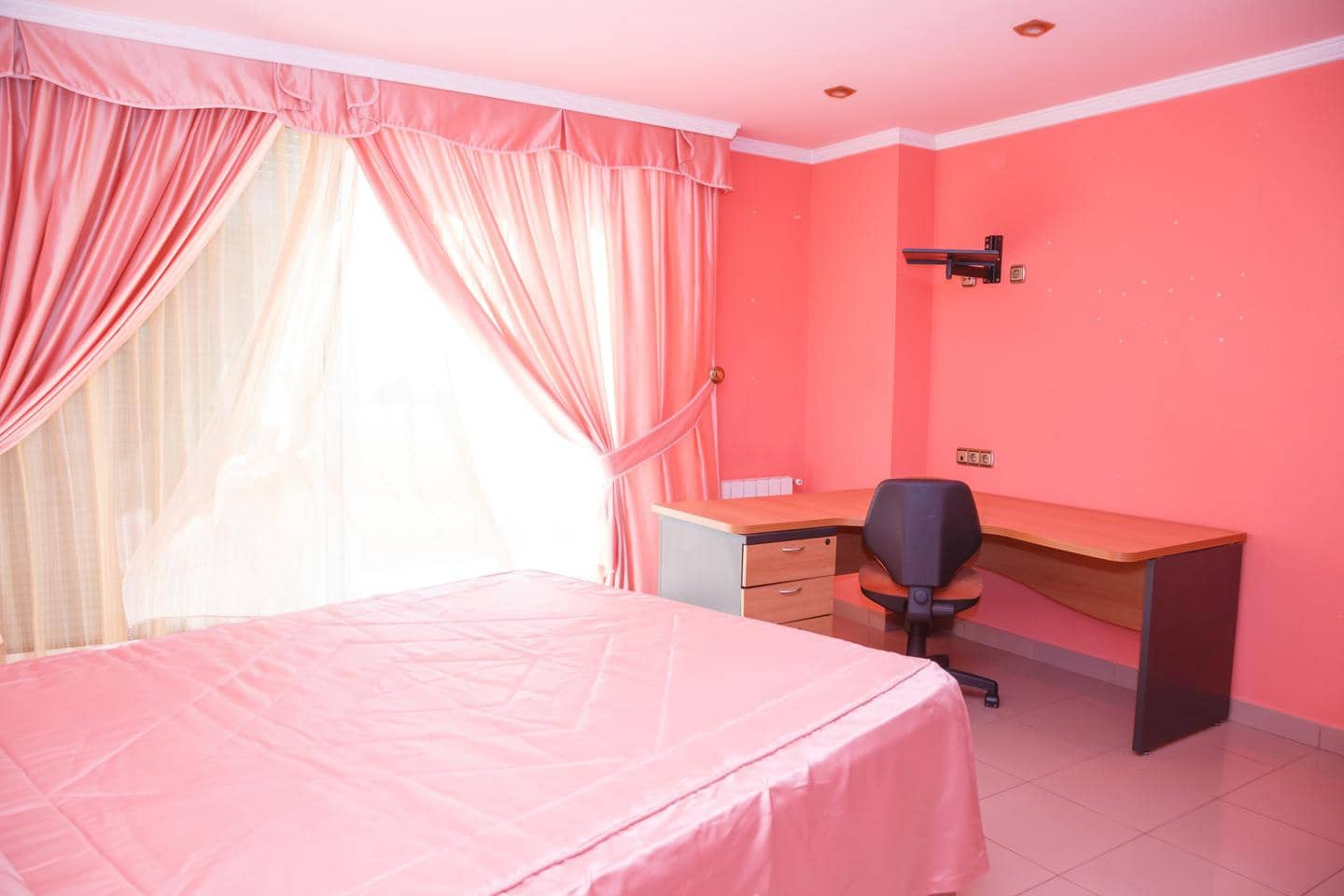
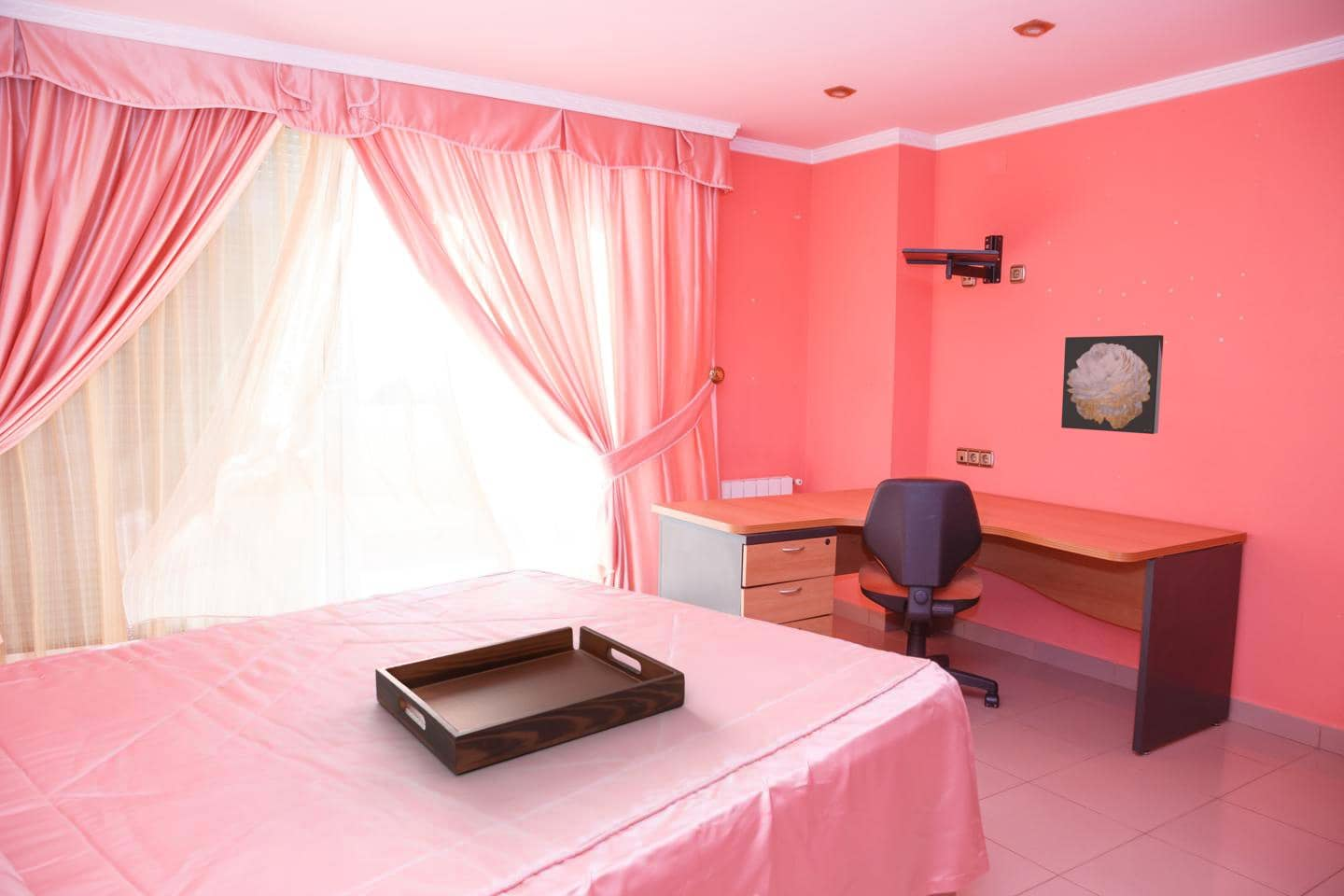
+ serving tray [374,625,686,775]
+ wall art [1060,334,1164,435]
